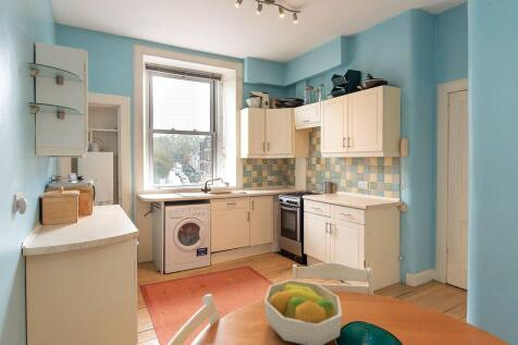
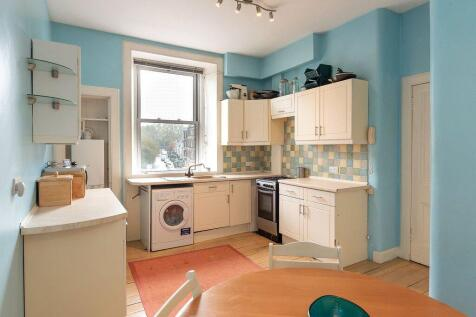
- fruit bowl [263,279,344,345]
